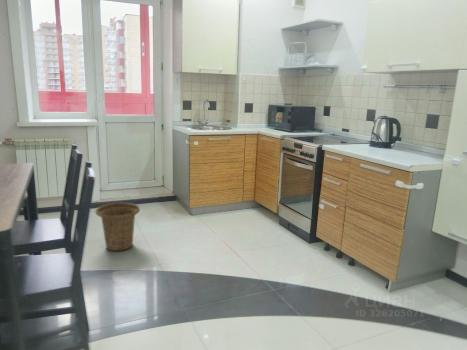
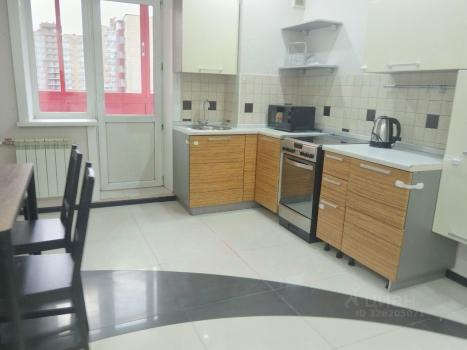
- basket [94,202,141,253]
